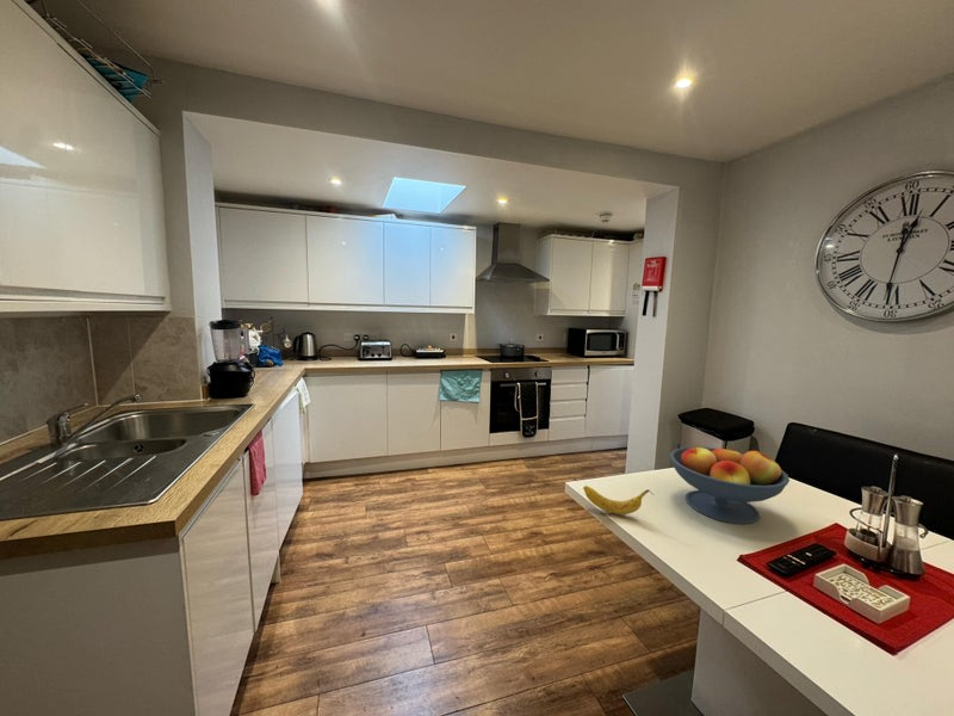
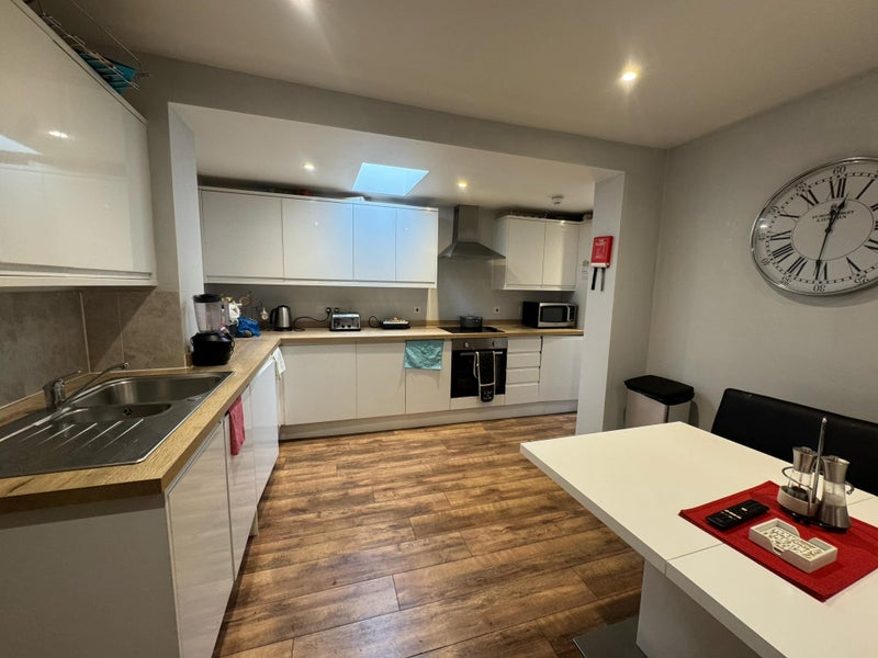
- fruit bowl [669,445,791,525]
- fruit [582,484,655,516]
